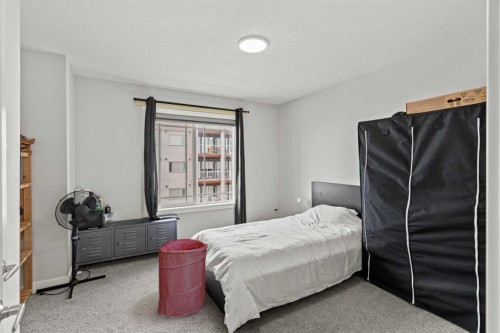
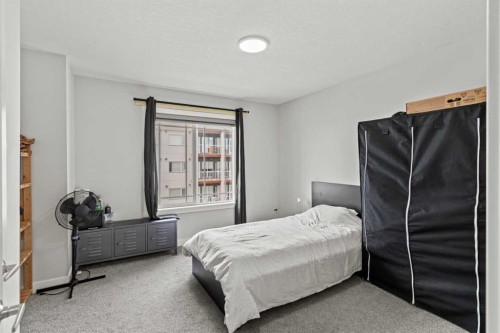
- laundry hamper [157,238,209,319]
